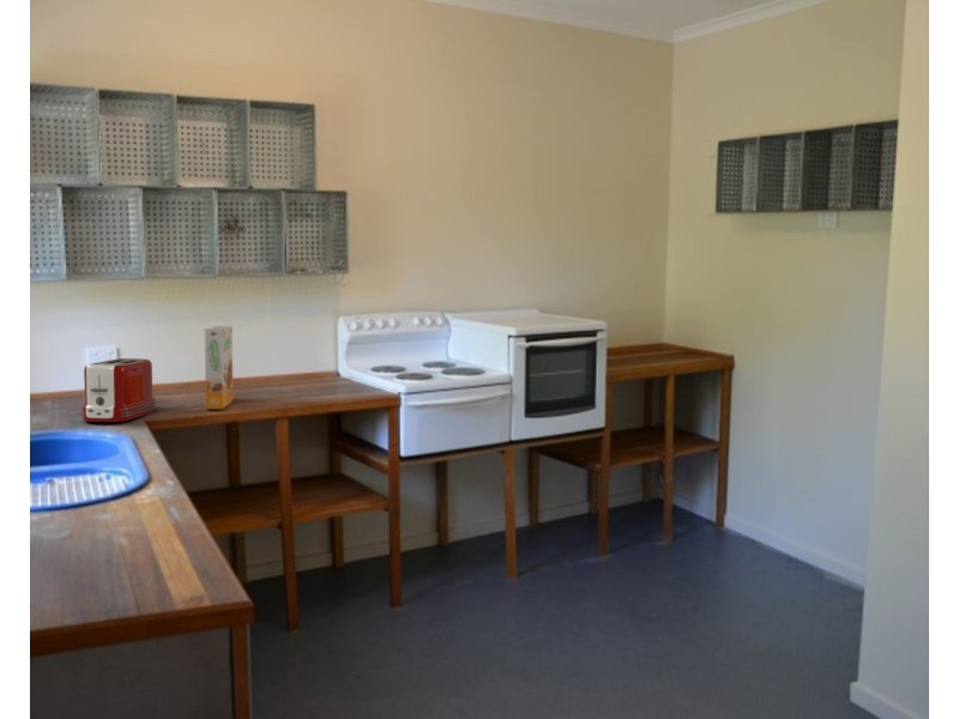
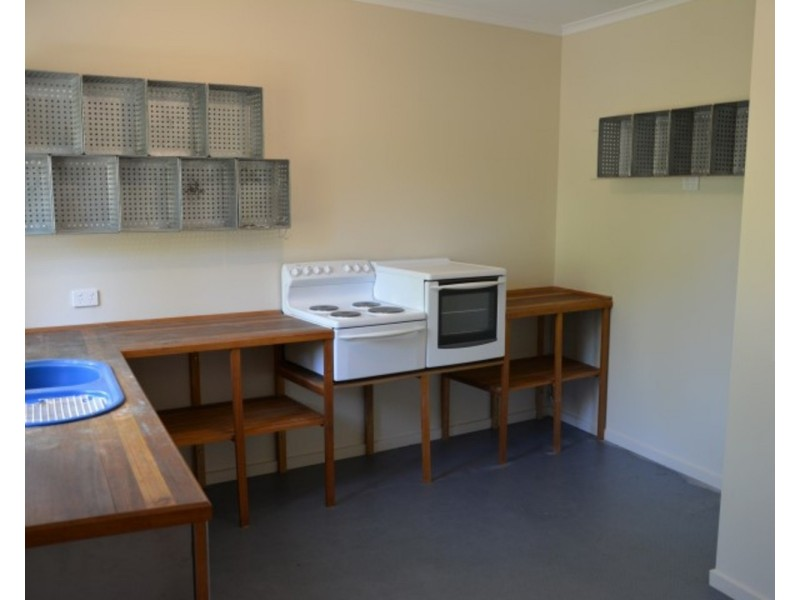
- toaster [80,357,158,423]
- cereal box [204,325,234,410]
